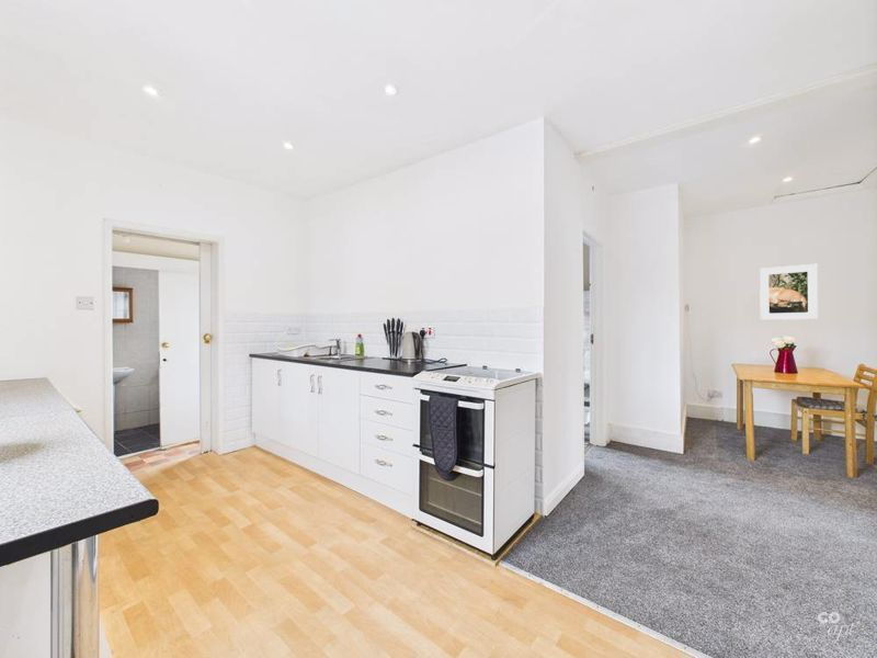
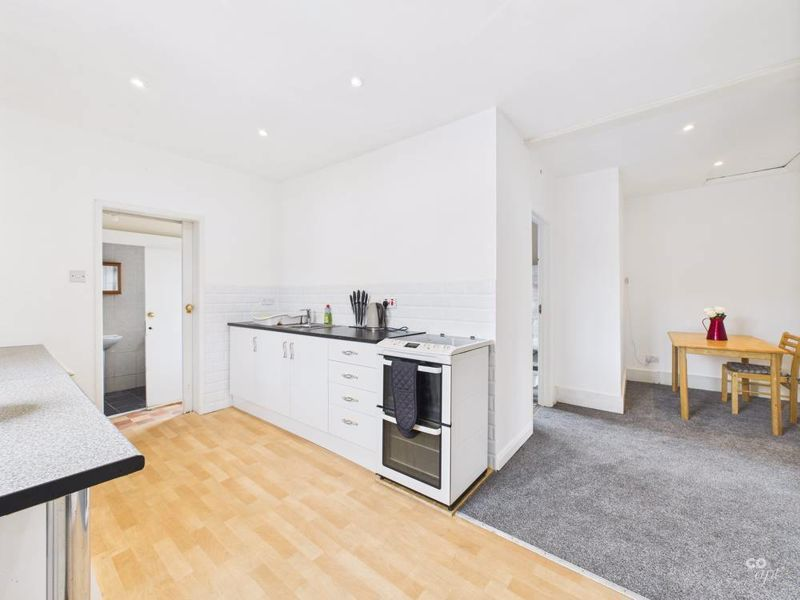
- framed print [759,263,819,321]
